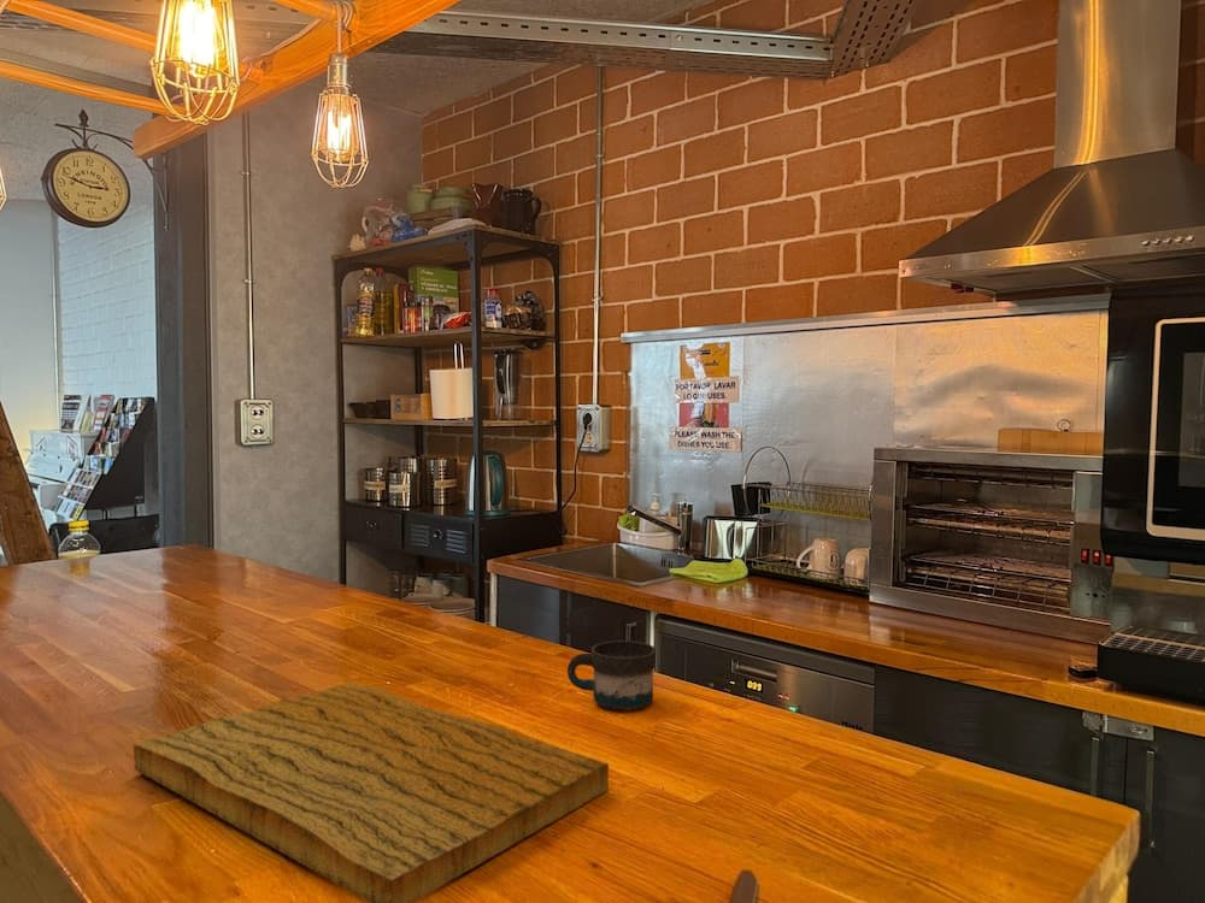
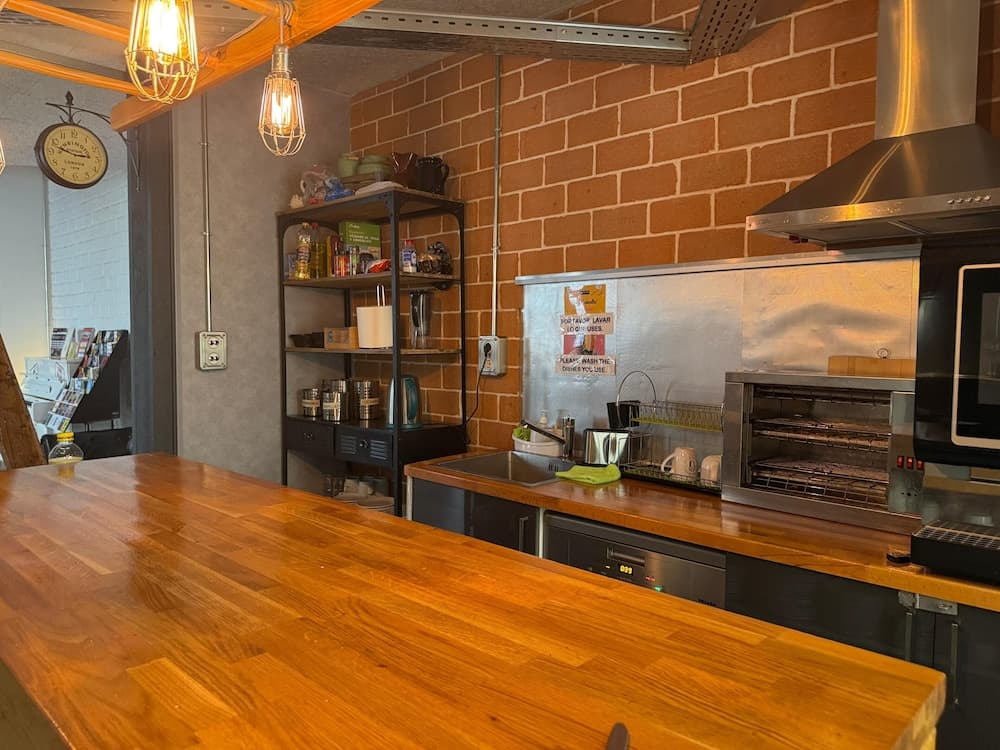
- mug [566,639,657,712]
- cutting board [131,680,610,903]
